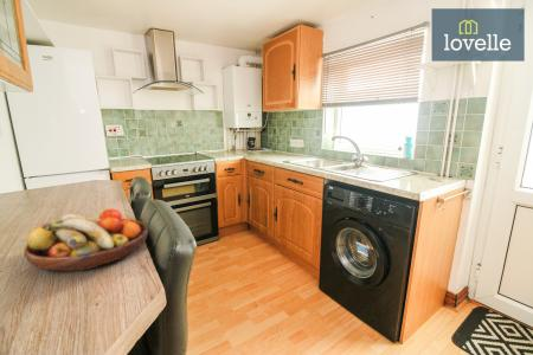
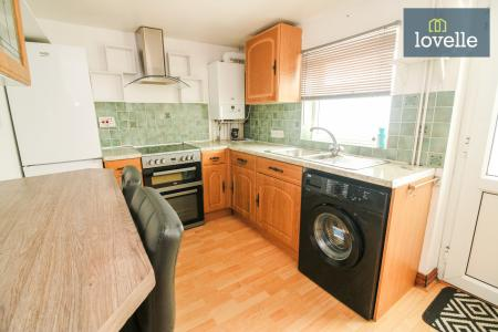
- fruit bowl [23,207,149,272]
